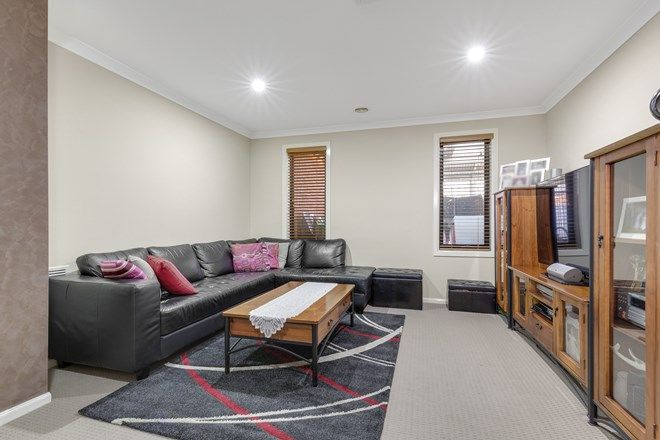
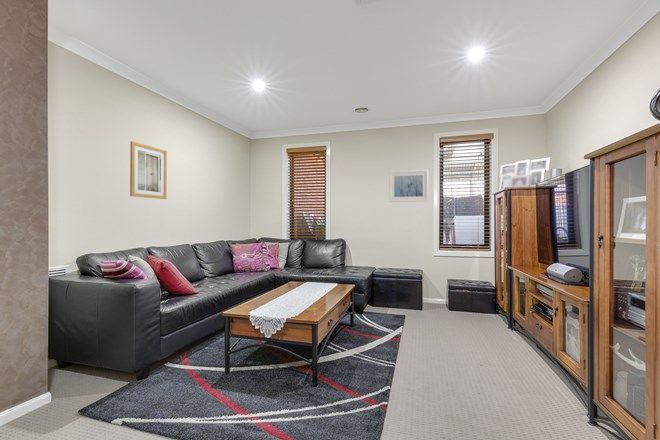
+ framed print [388,169,429,203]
+ wall art [129,141,168,200]
